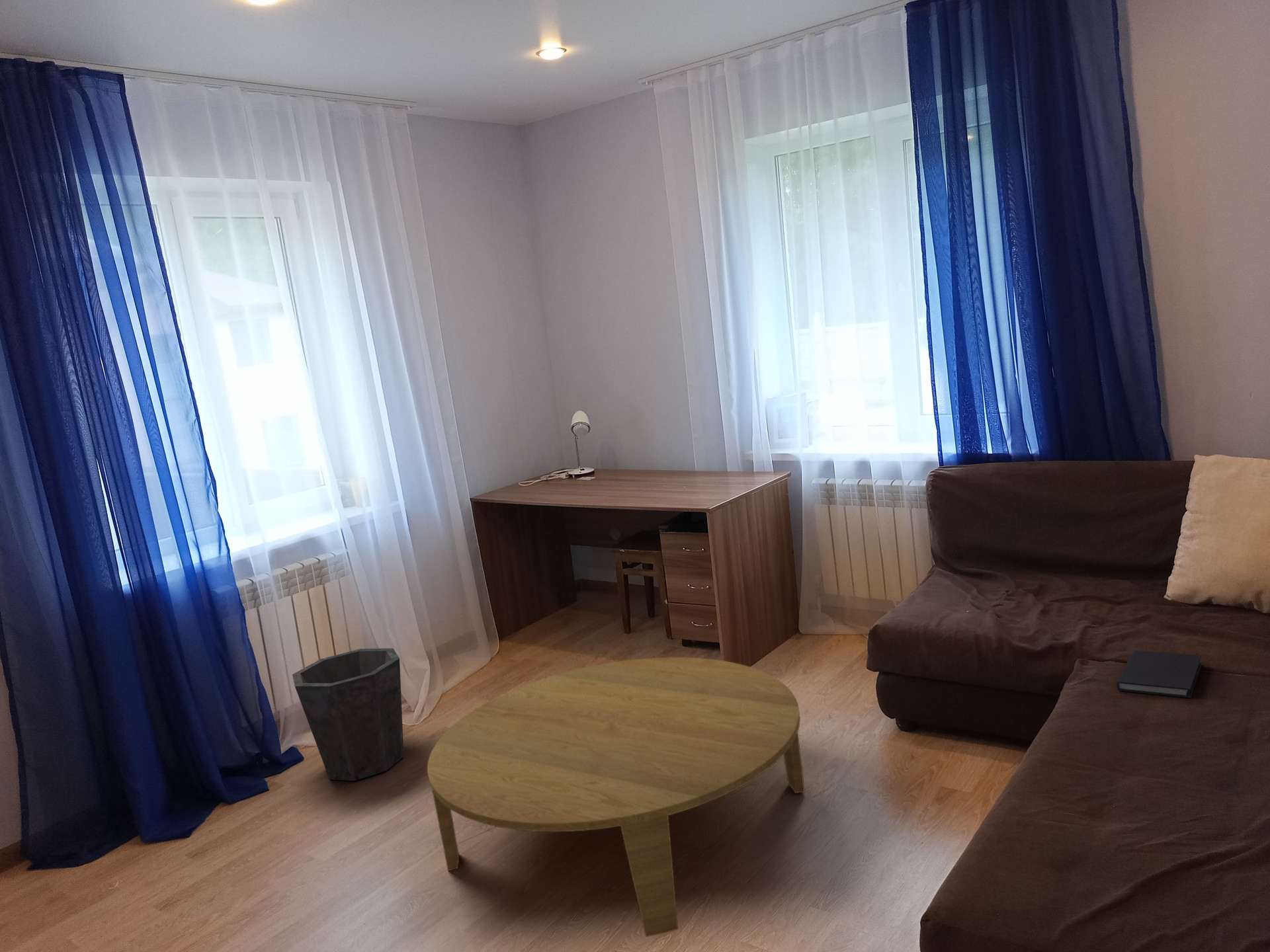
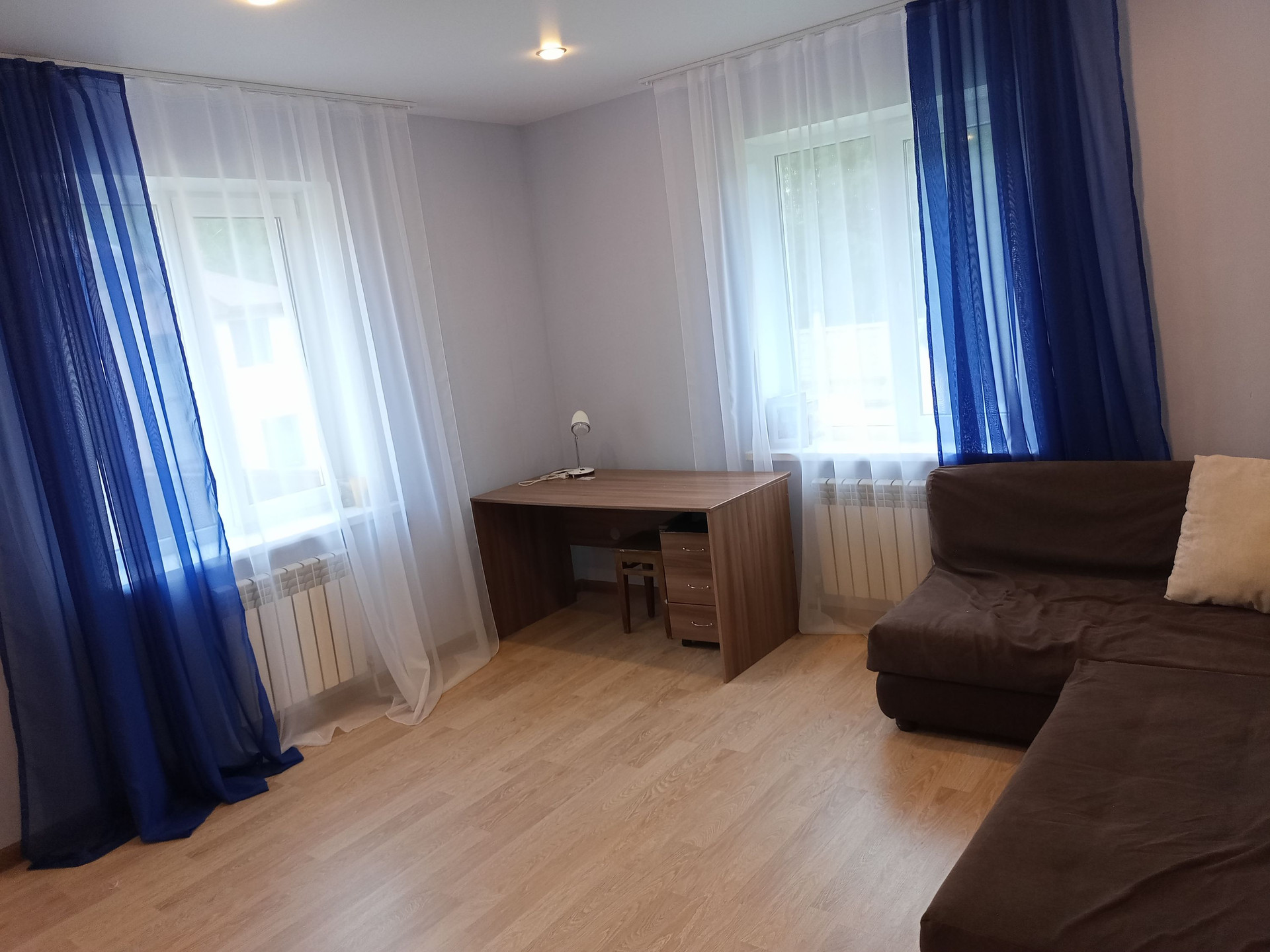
- coffee table [427,656,806,937]
- waste bin [292,648,405,781]
- diary [1116,650,1203,699]
